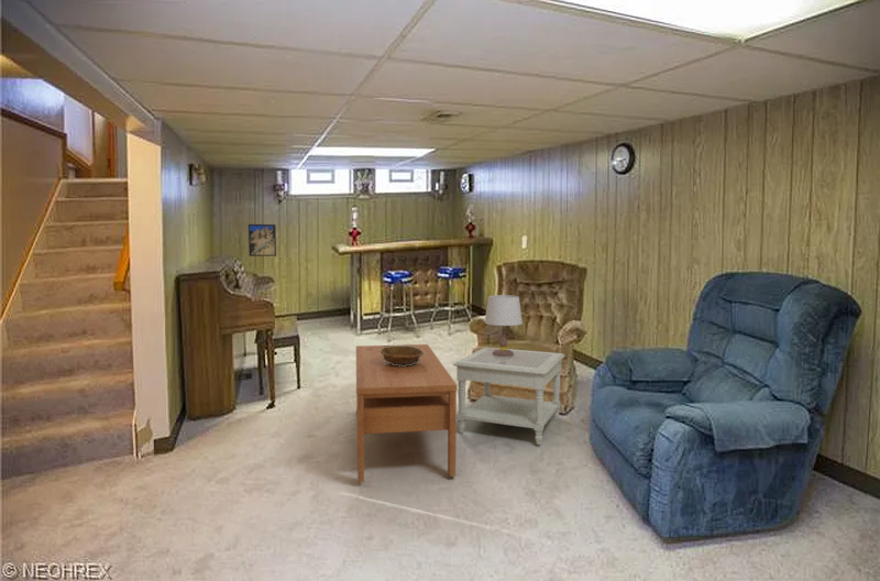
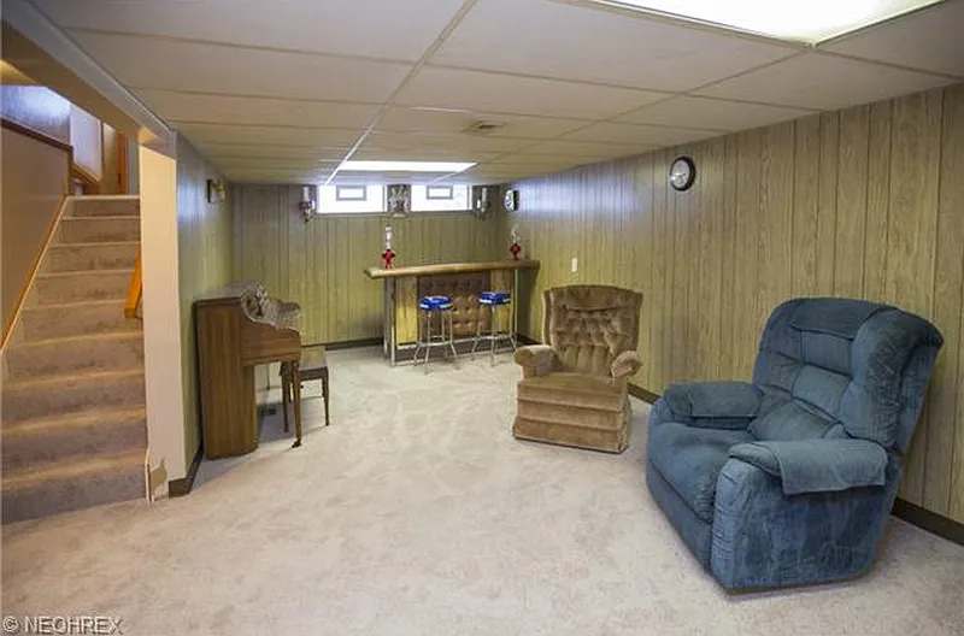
- side table [452,346,566,446]
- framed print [248,223,277,257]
- coffee table [355,343,458,483]
- decorative bowl [380,344,425,366]
- table lamp [484,294,524,357]
